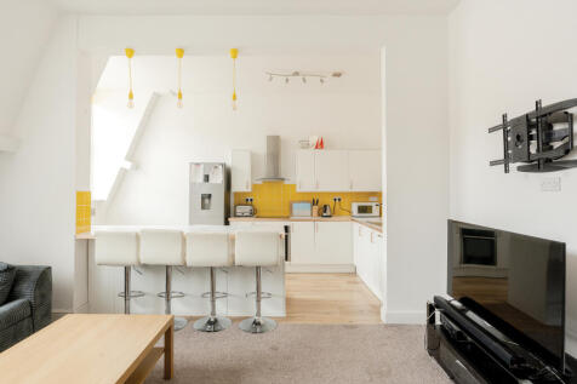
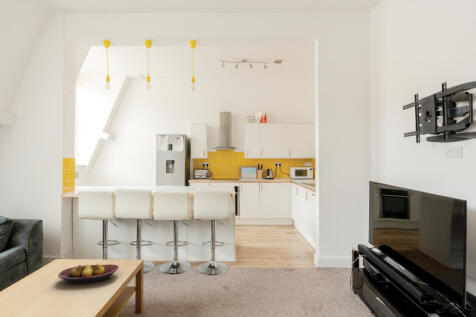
+ fruit bowl [57,263,120,284]
